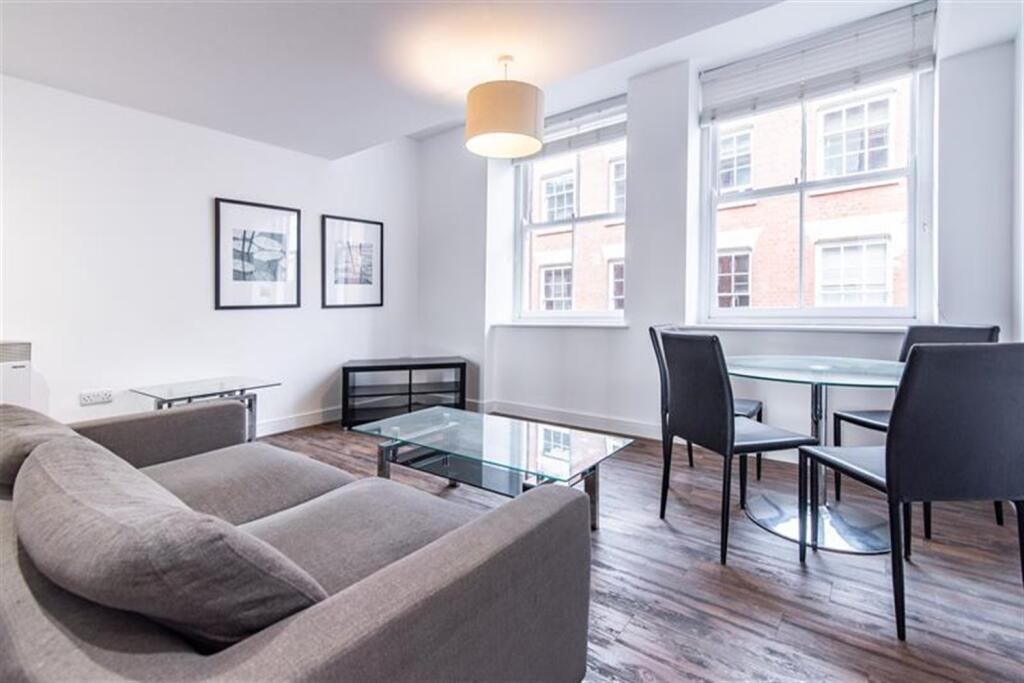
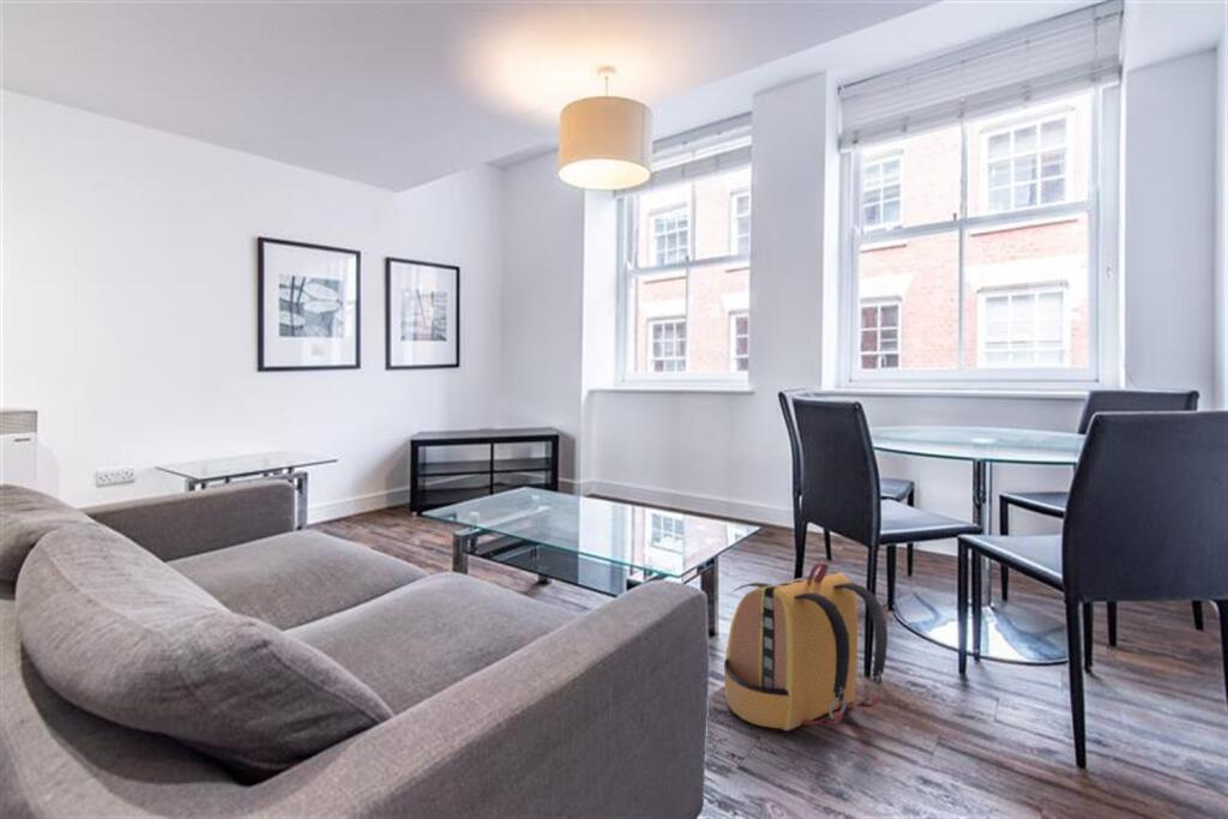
+ backpack [723,561,889,731]
